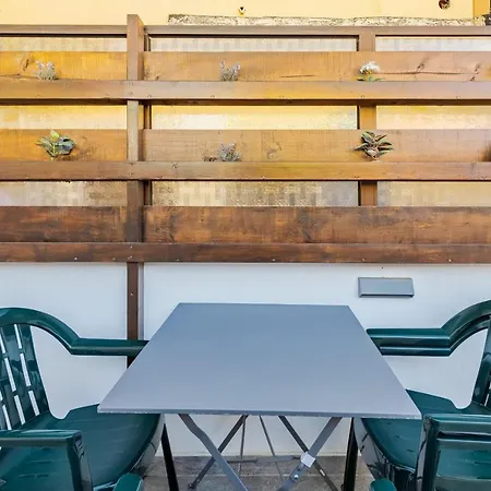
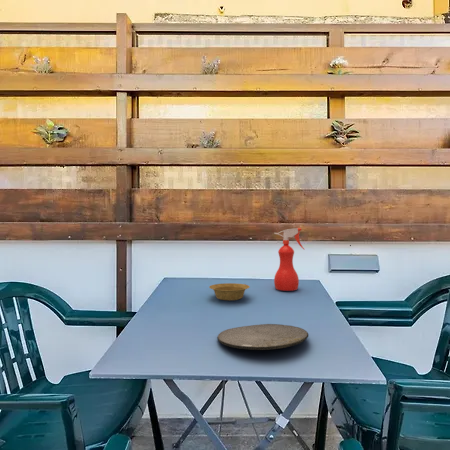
+ plate [216,323,309,351]
+ spray bottle [273,227,305,292]
+ bowl [208,282,251,301]
